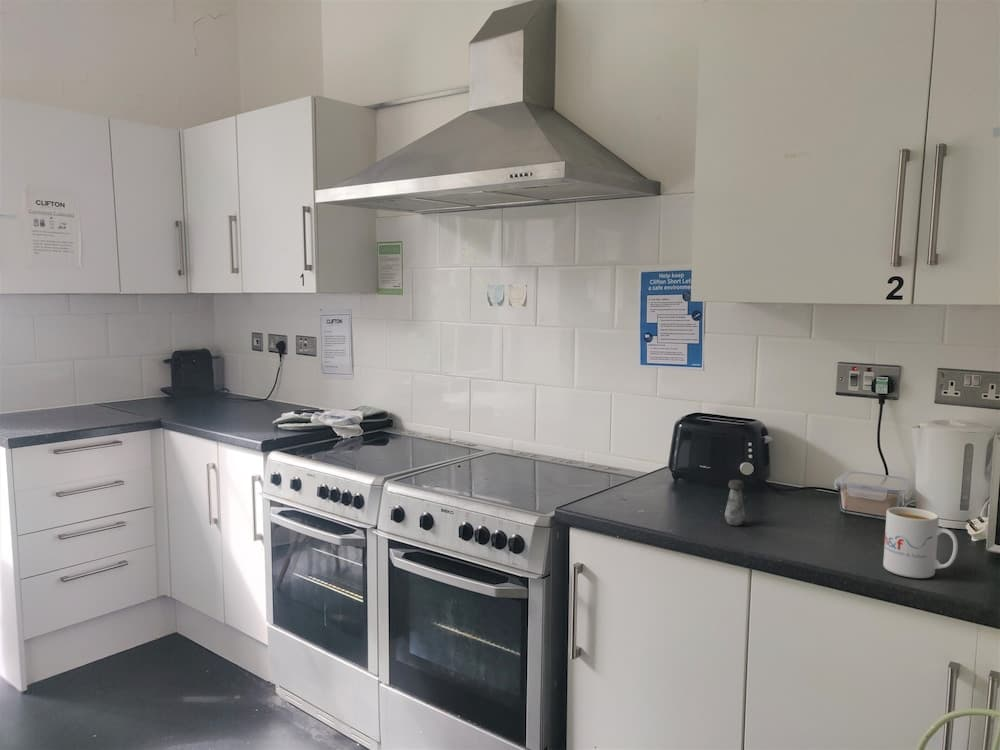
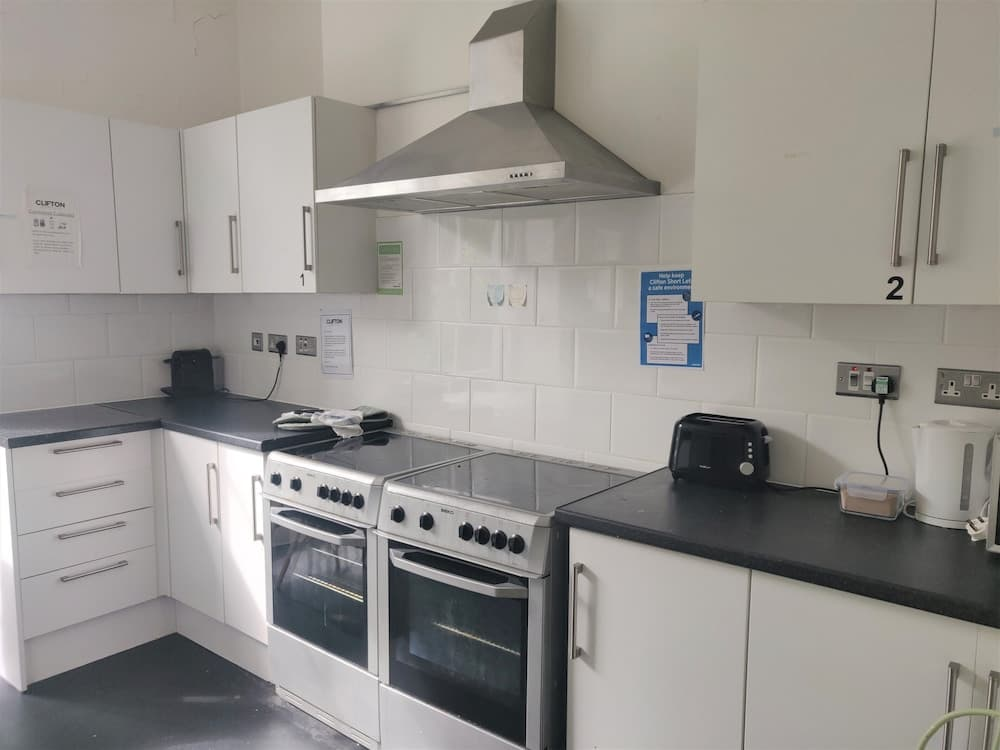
- mug [882,506,959,579]
- salt shaker [724,479,746,527]
